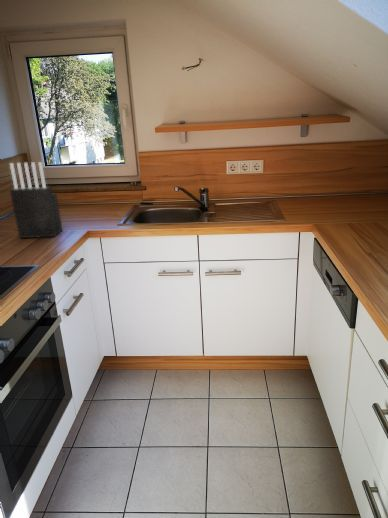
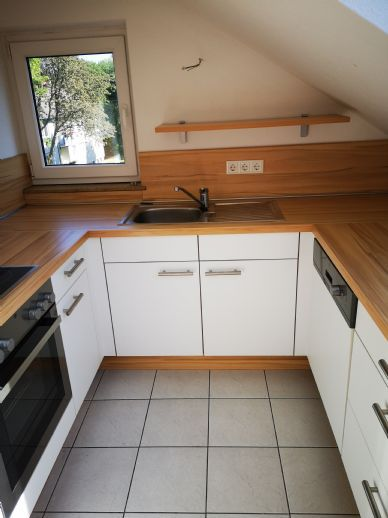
- knife block [9,161,64,239]
